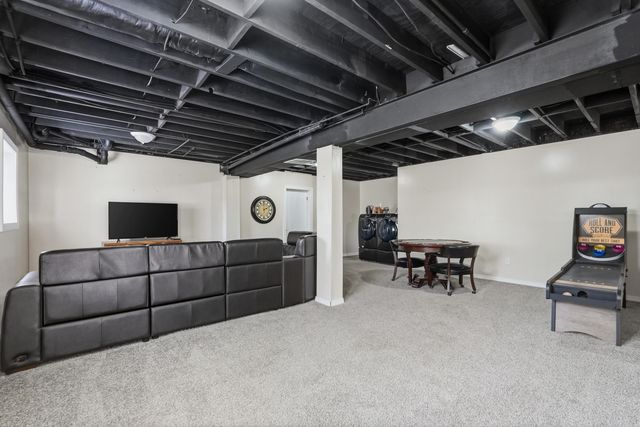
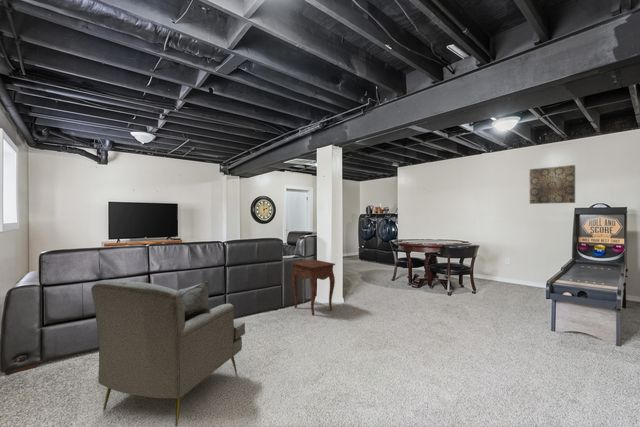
+ armchair [90,279,246,427]
+ wall art [529,164,576,205]
+ side table [290,259,336,316]
